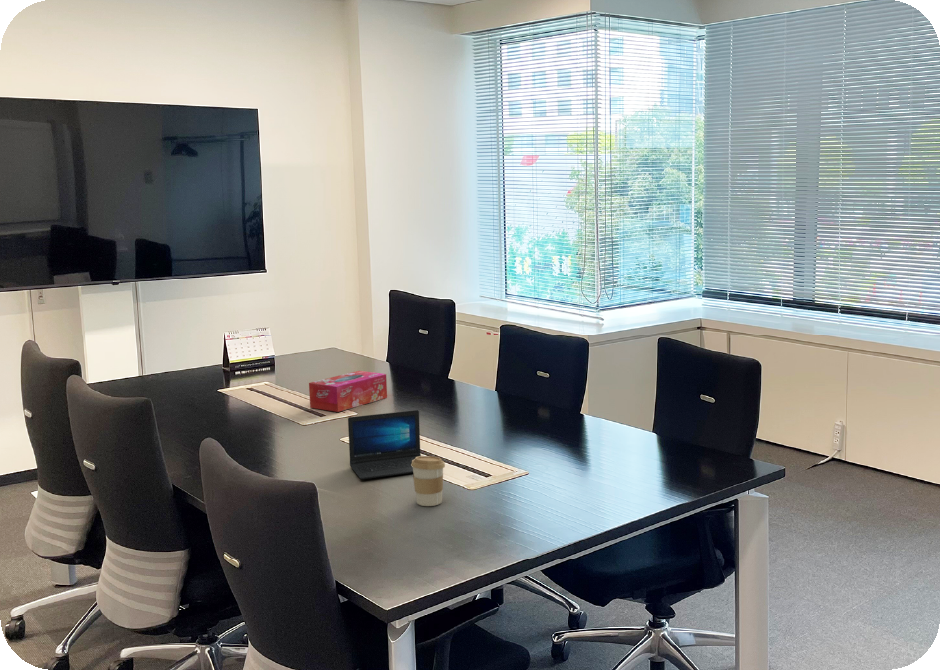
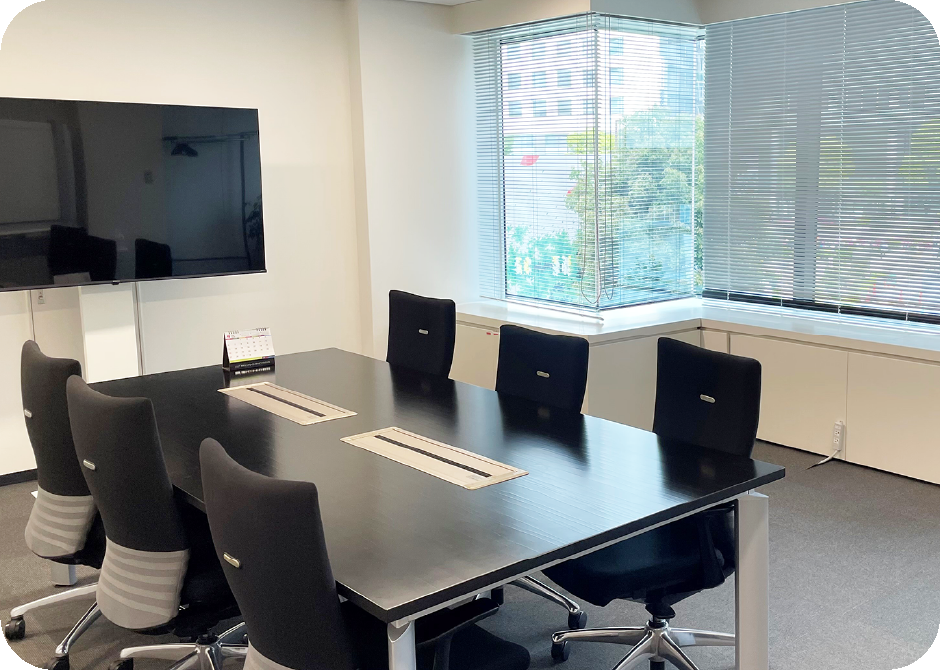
- tissue box [308,370,388,413]
- coffee cup [411,455,446,507]
- laptop [347,409,422,480]
